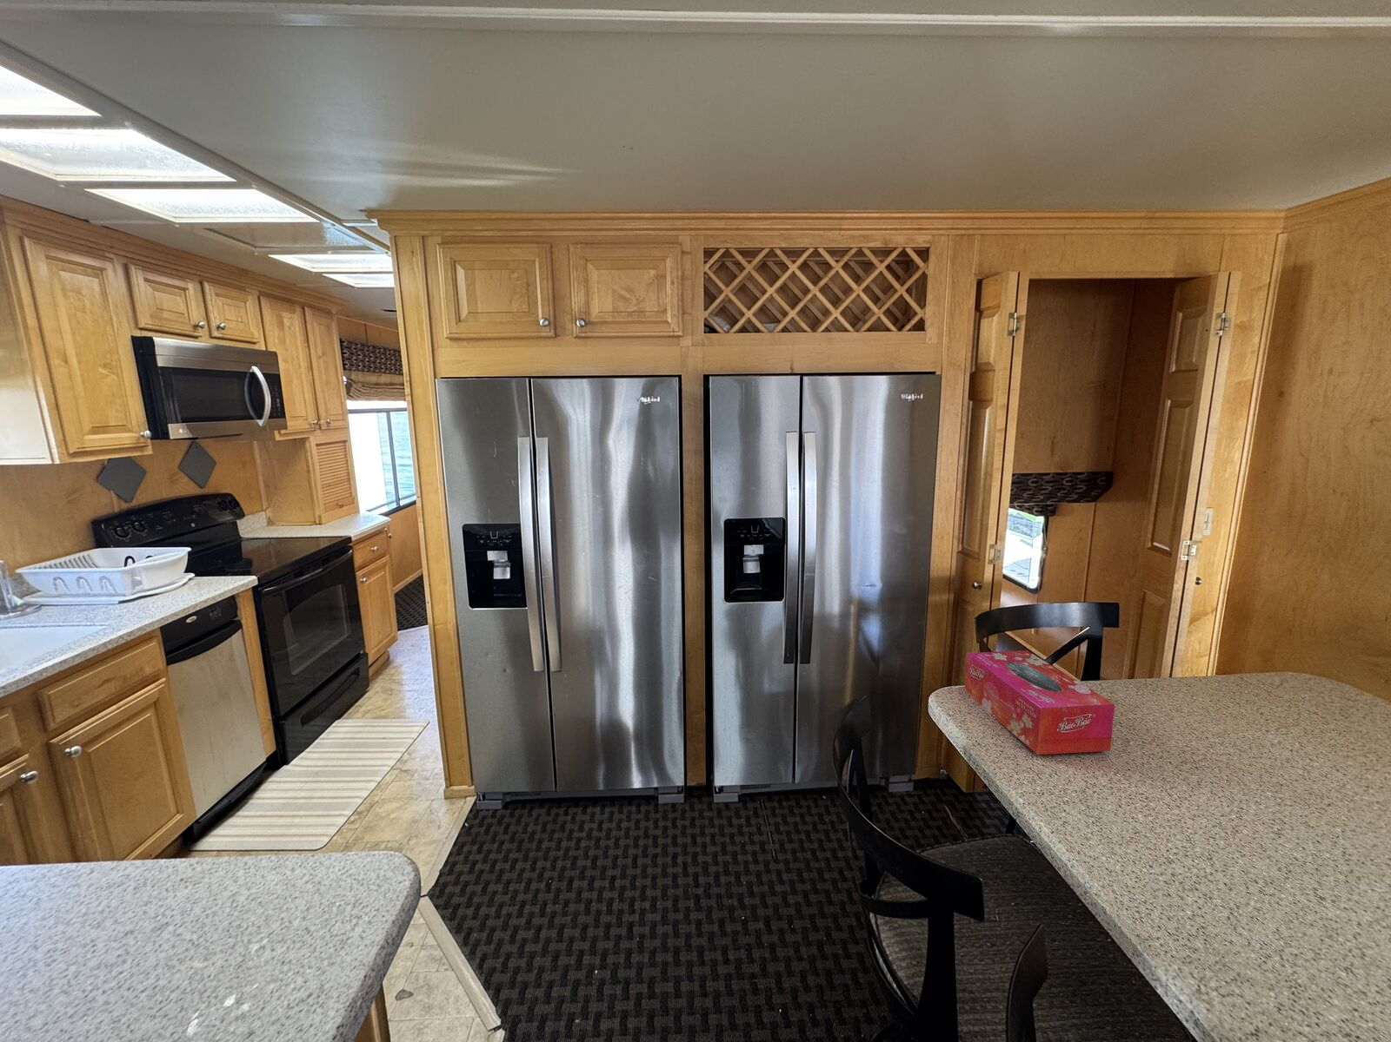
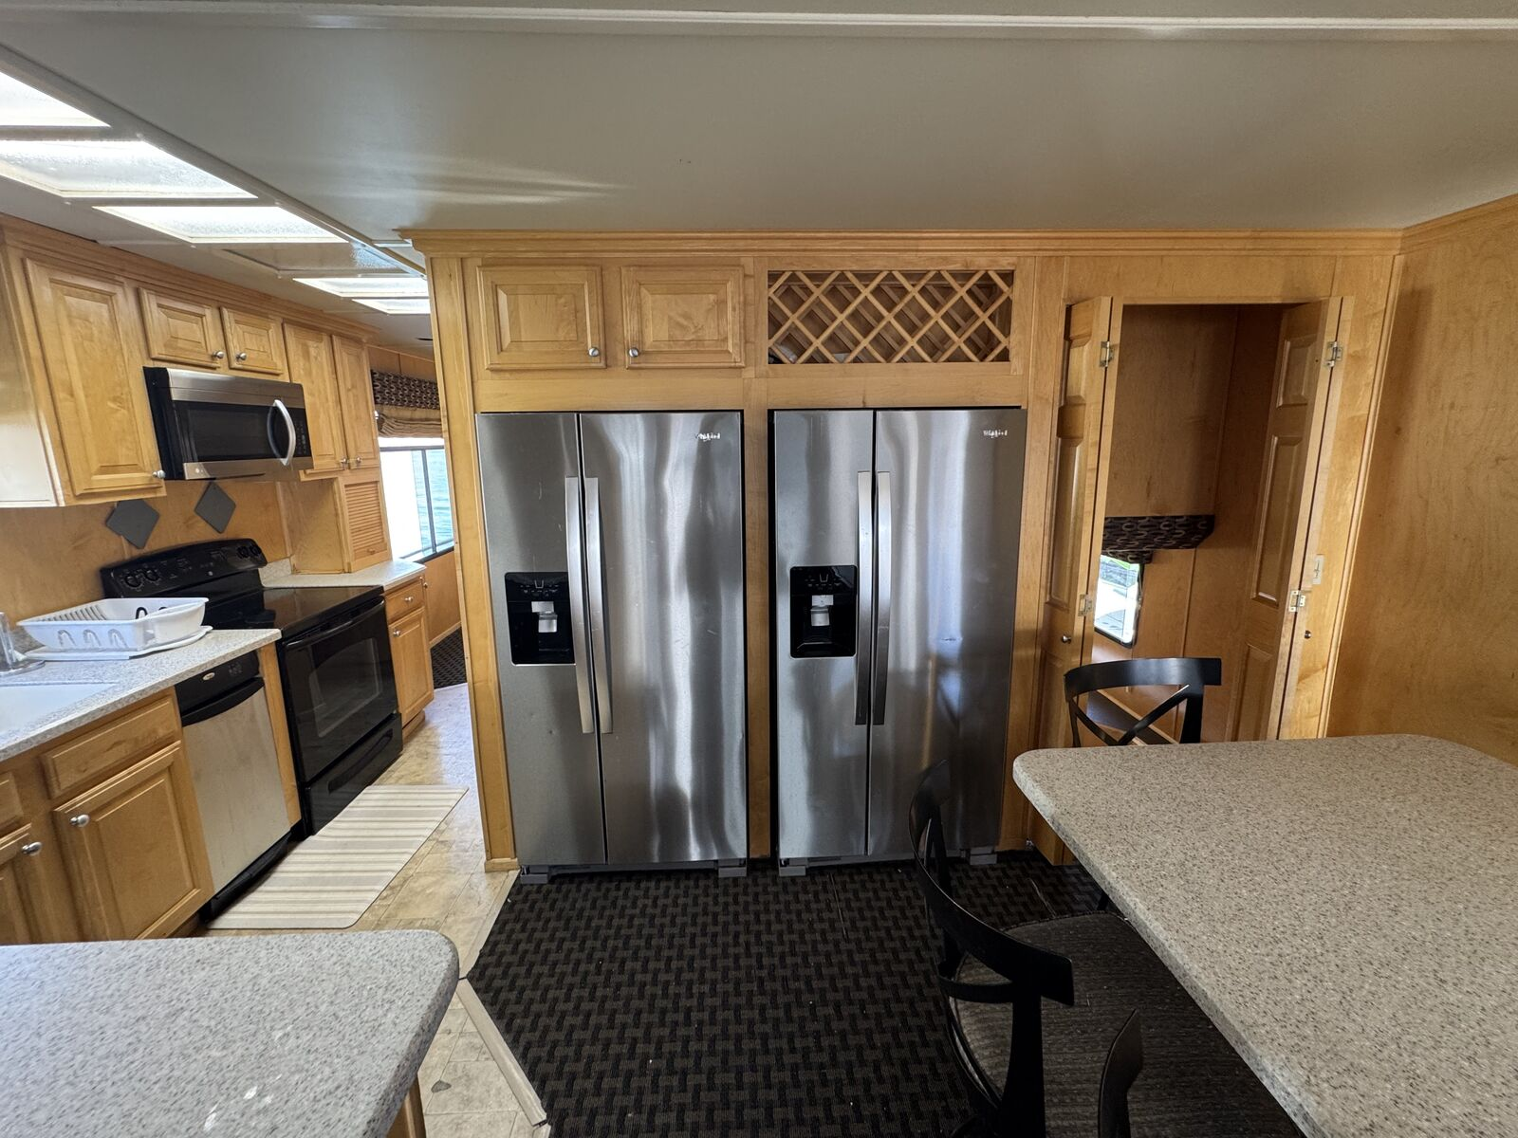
- tissue box [964,649,1115,755]
